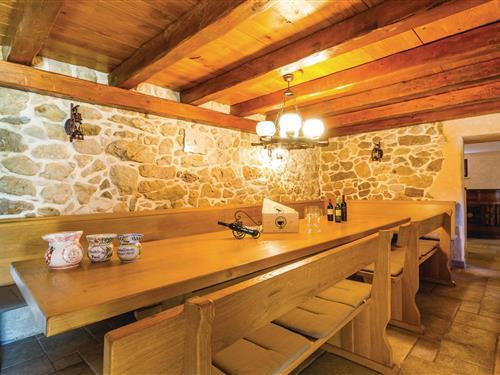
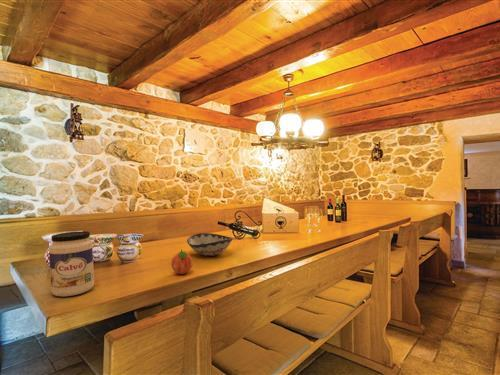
+ decorative bowl [186,232,234,257]
+ jar [48,230,95,297]
+ fruit [170,248,193,275]
